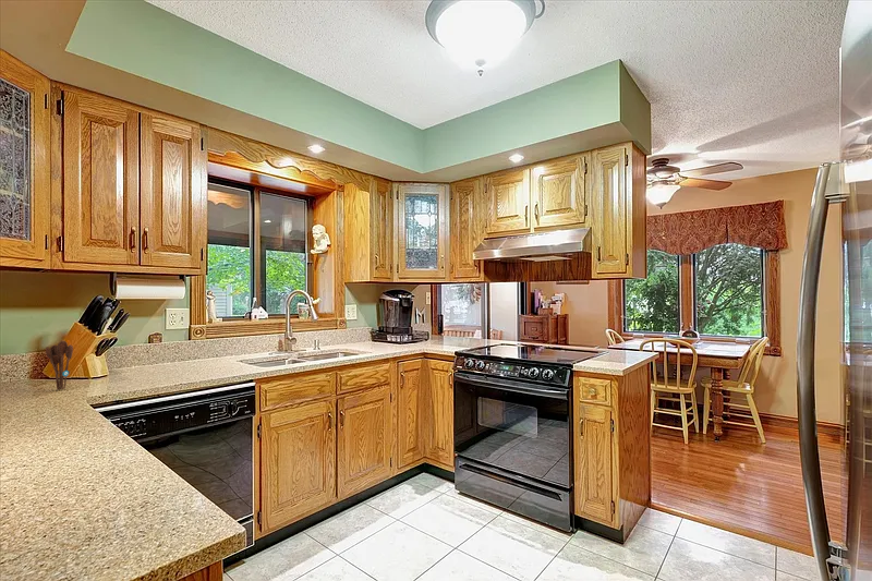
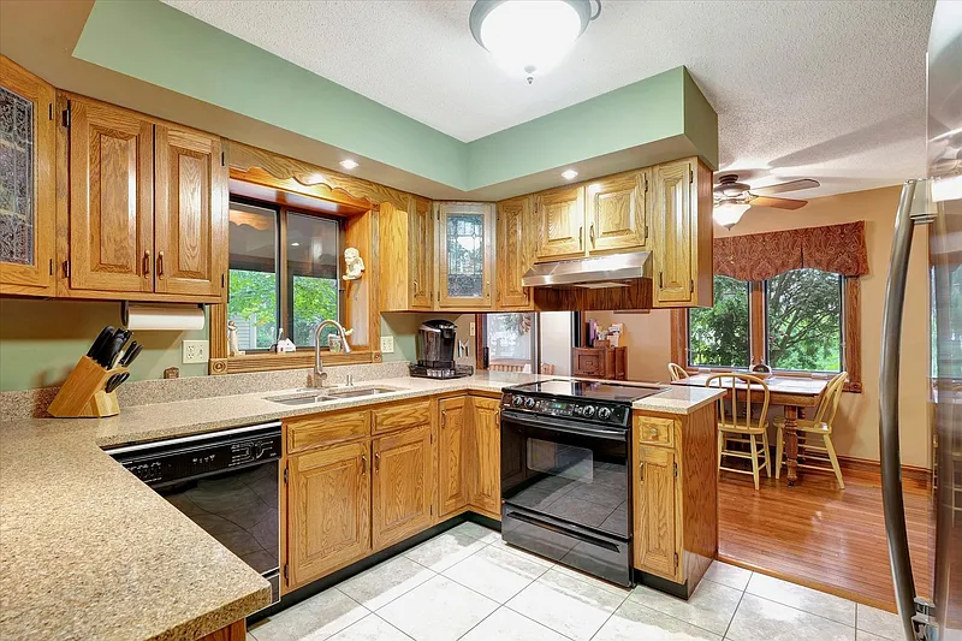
- utensil holder [45,340,74,391]
